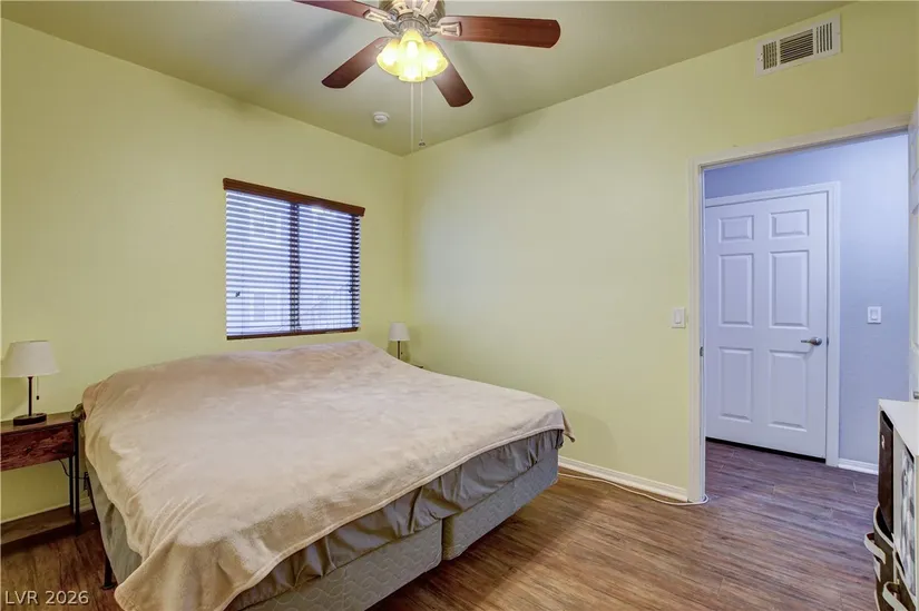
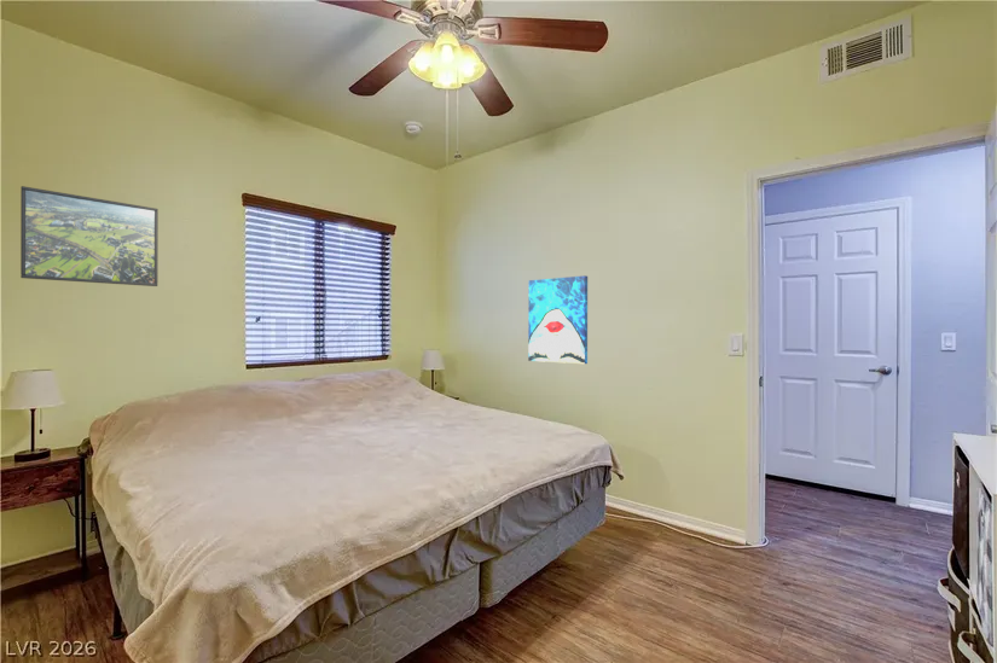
+ wall art [527,274,589,365]
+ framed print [19,185,160,287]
